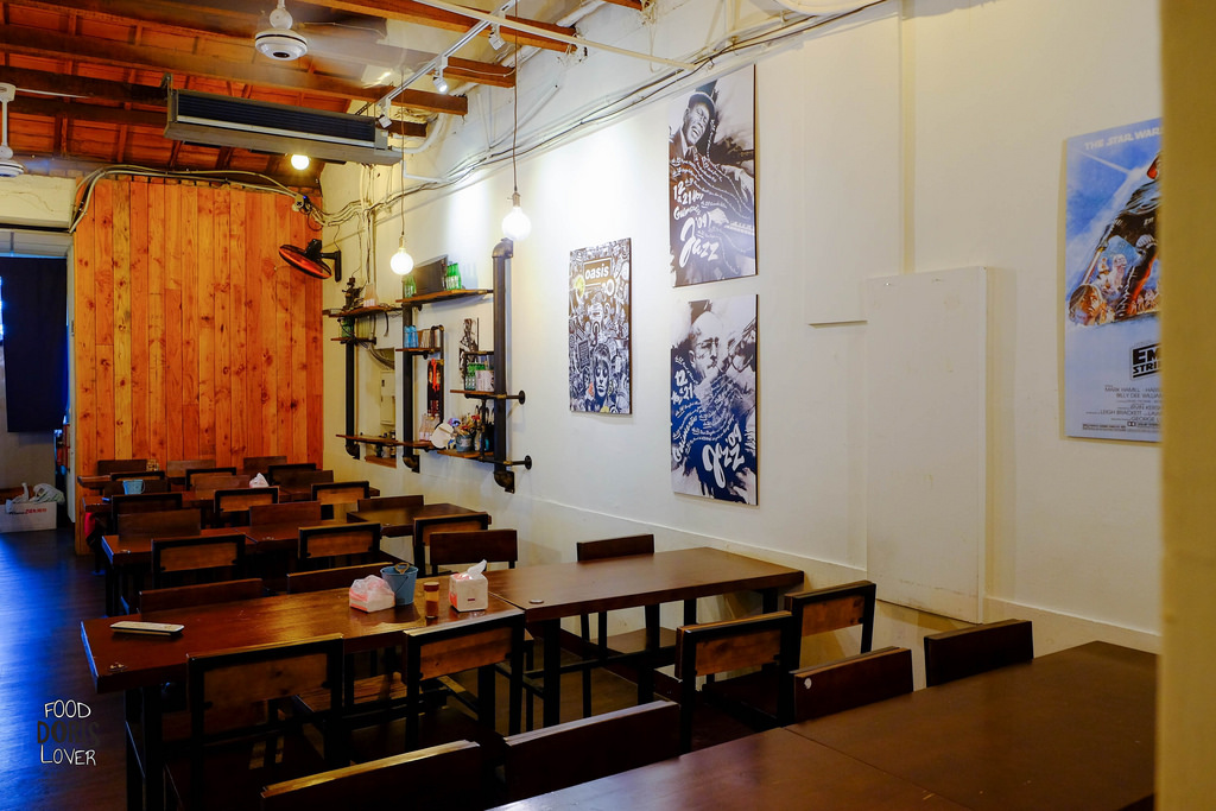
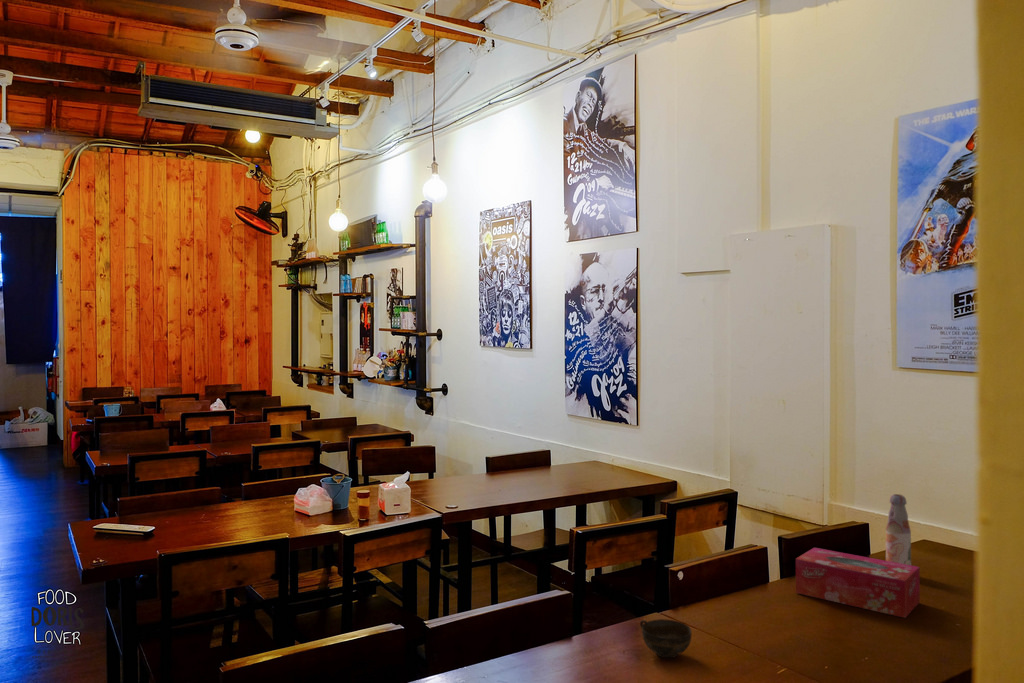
+ cup [639,618,693,659]
+ tissue box [795,547,921,619]
+ bottle [885,493,912,566]
